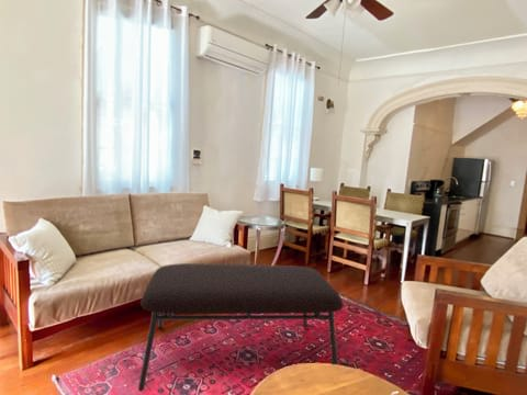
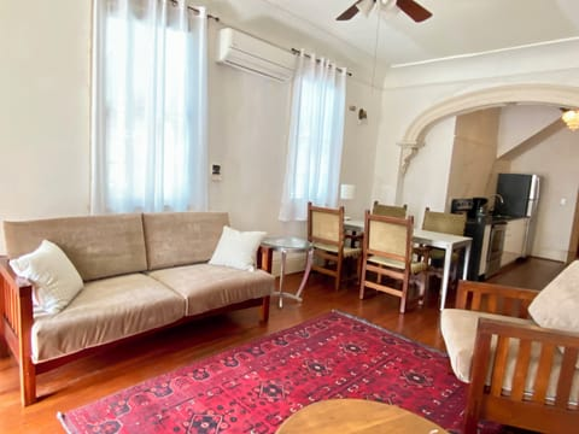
- coffee table [137,262,345,393]
